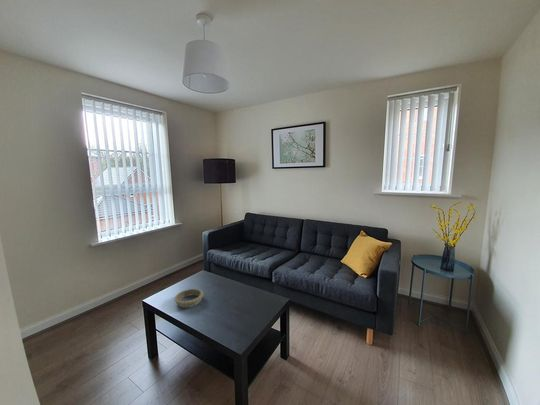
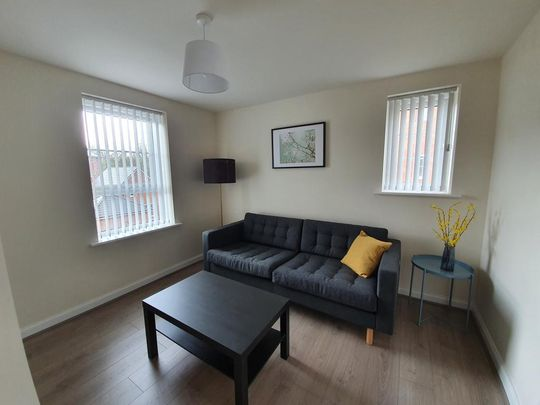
- decorative bowl [173,288,205,308]
